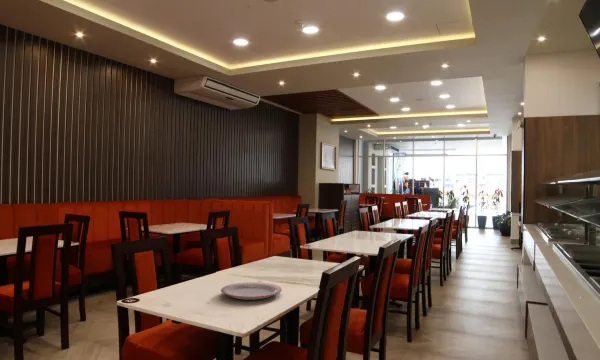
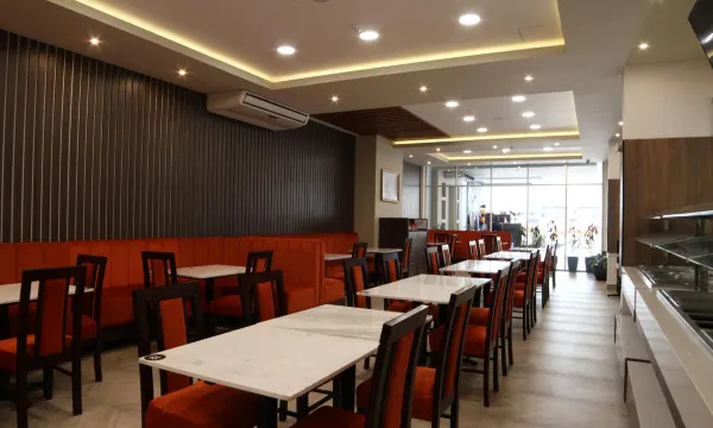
- plate [220,281,283,301]
